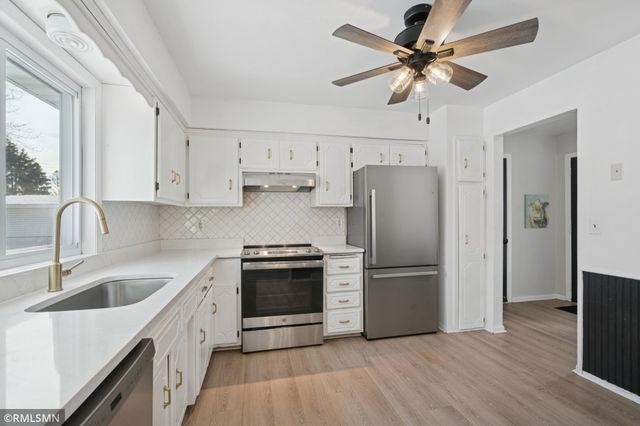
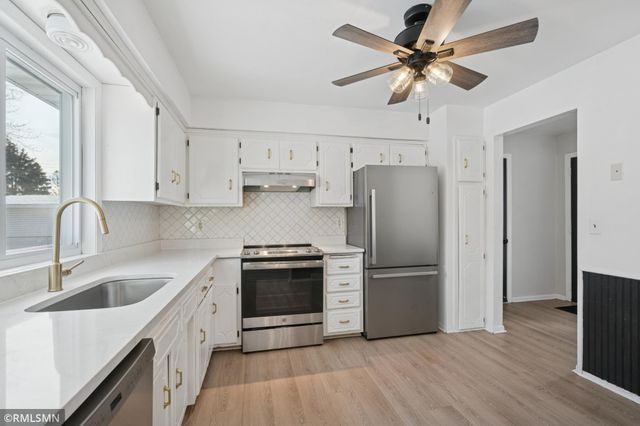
- wall art [523,193,550,229]
